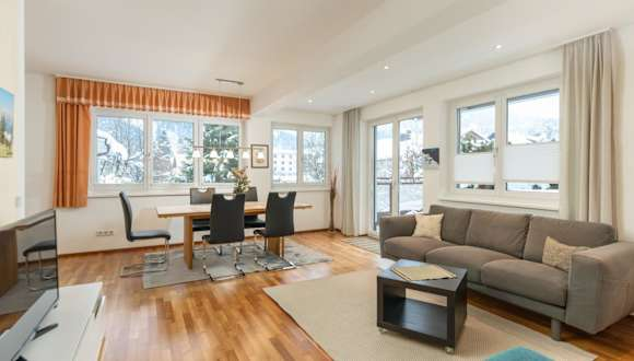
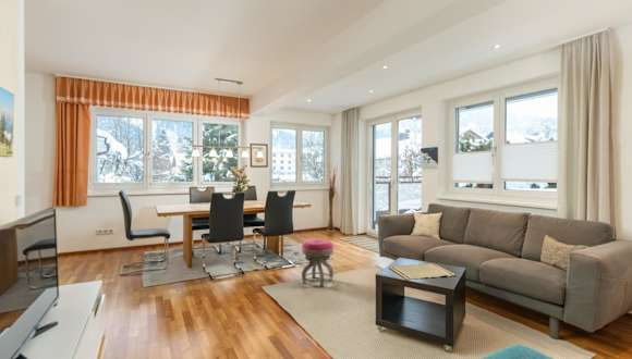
+ stool [301,238,335,287]
